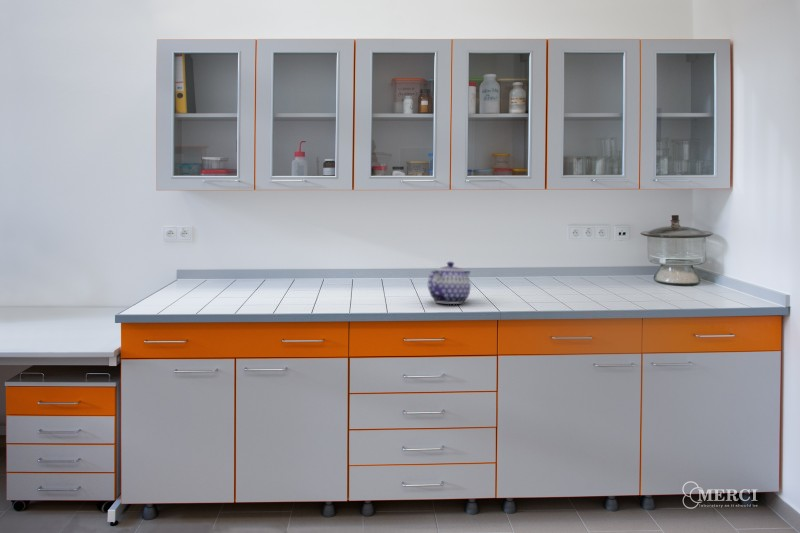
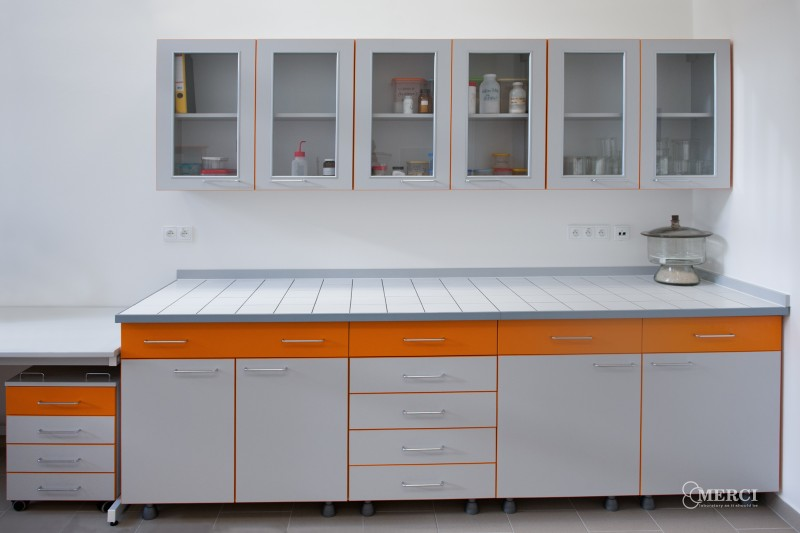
- teapot [427,261,472,305]
